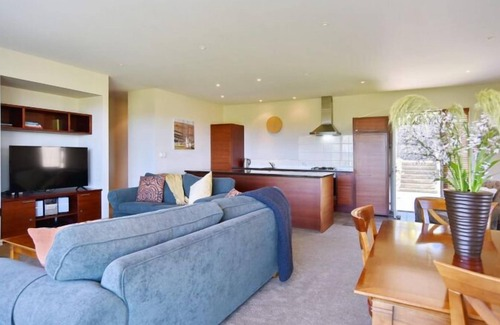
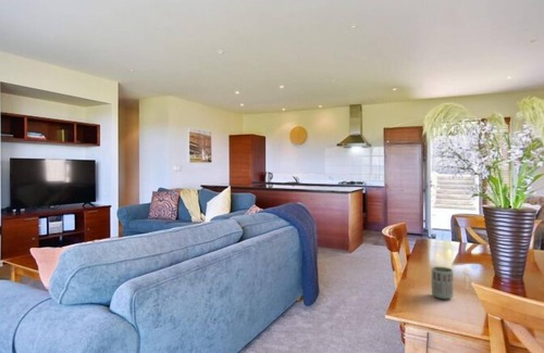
+ cup [431,266,455,300]
